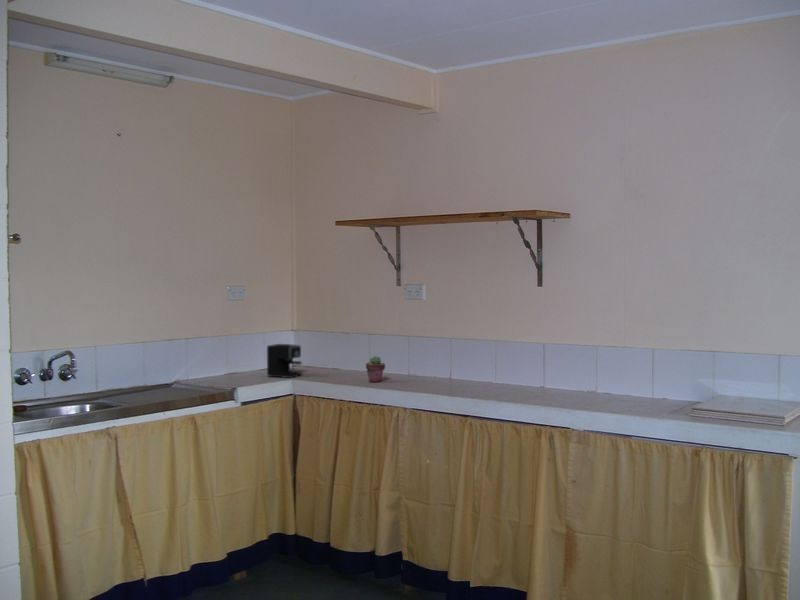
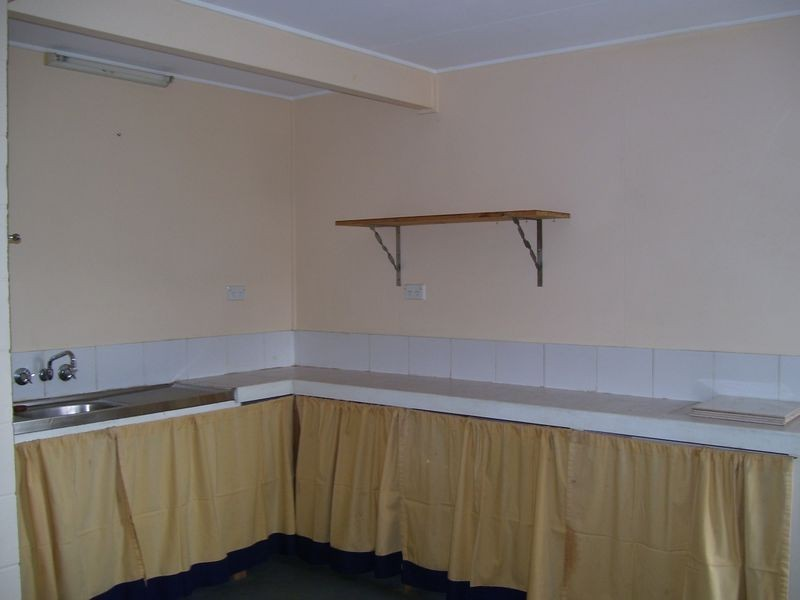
- coffee maker [266,343,303,379]
- potted succulent [365,355,386,383]
